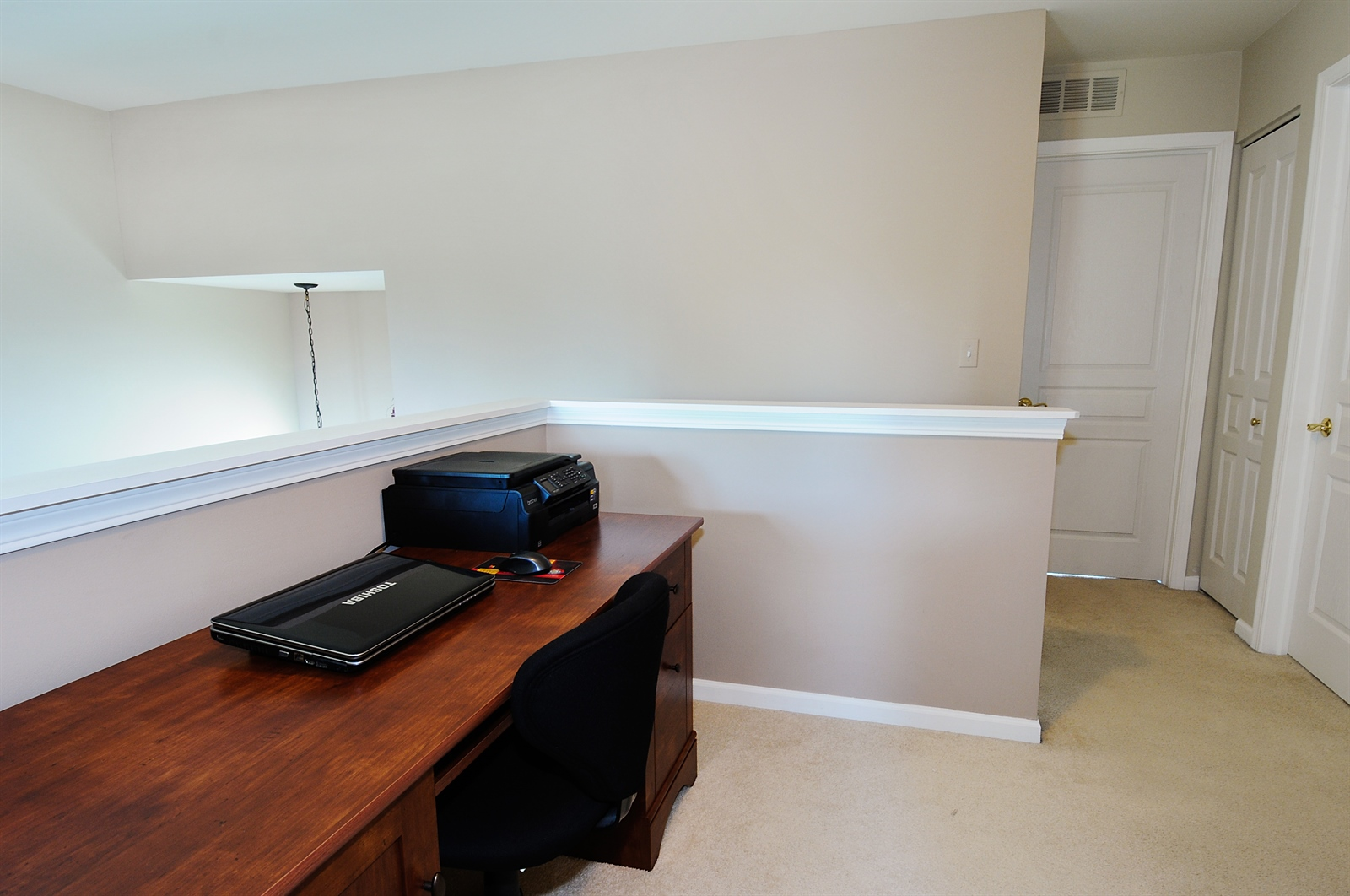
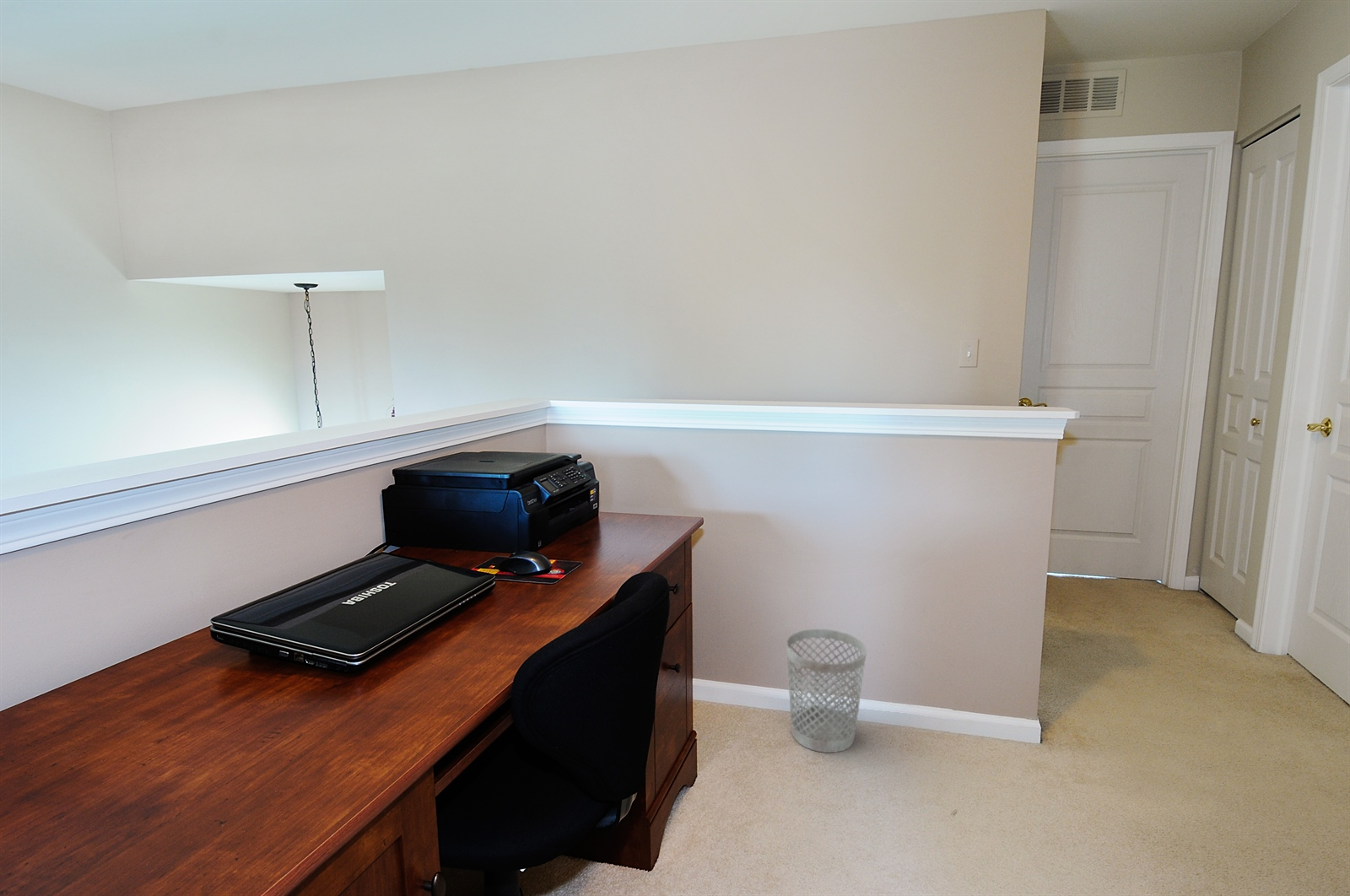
+ wastebasket [786,628,867,753]
